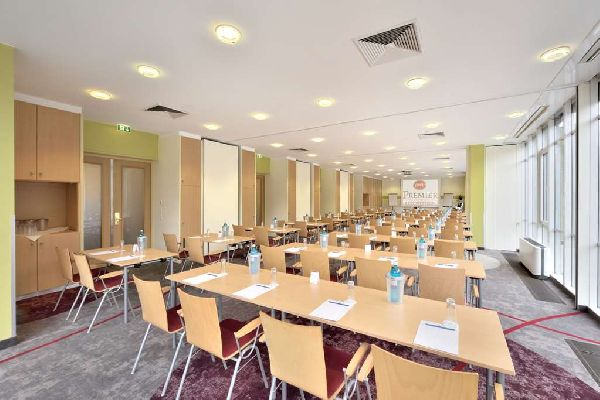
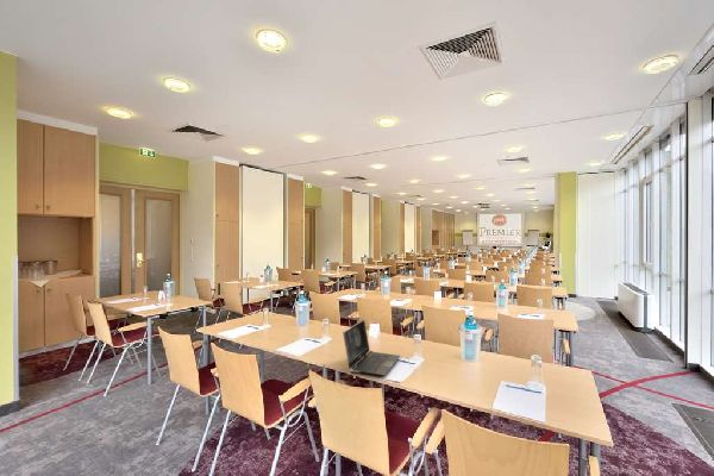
+ laptop computer [342,319,401,377]
